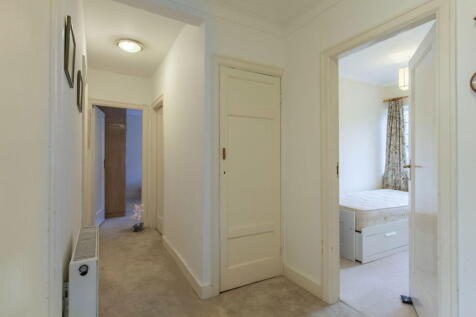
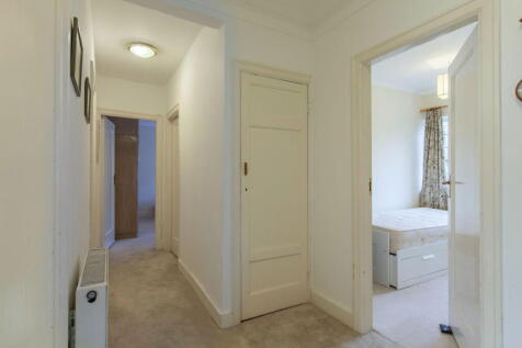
- potted plant [129,203,147,233]
